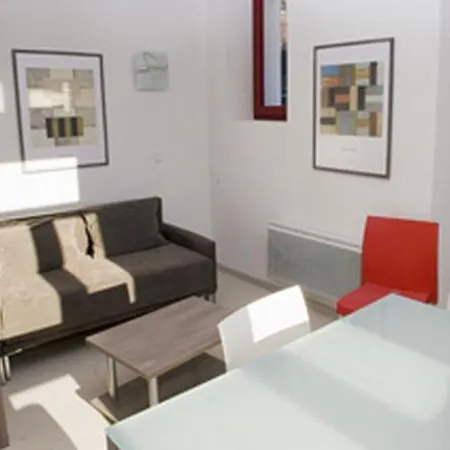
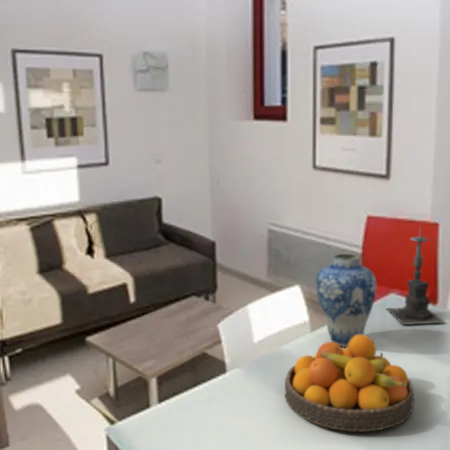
+ vase [315,253,377,348]
+ fruit bowl [284,334,415,433]
+ candle holder [384,224,447,325]
